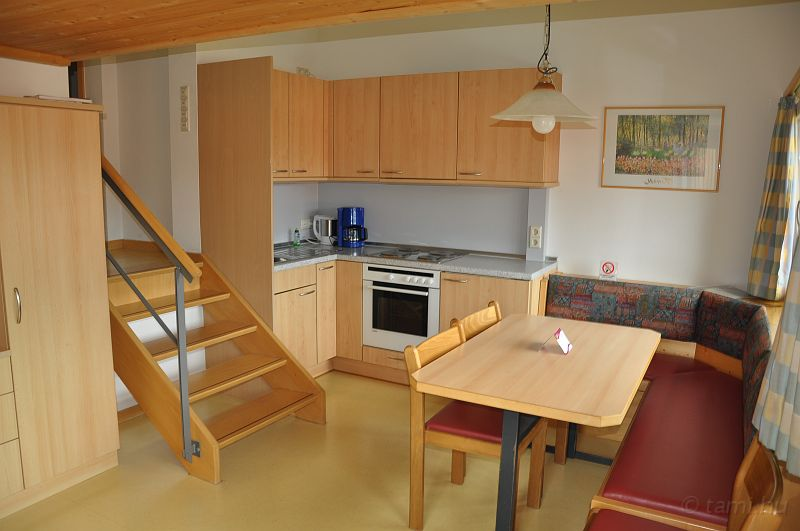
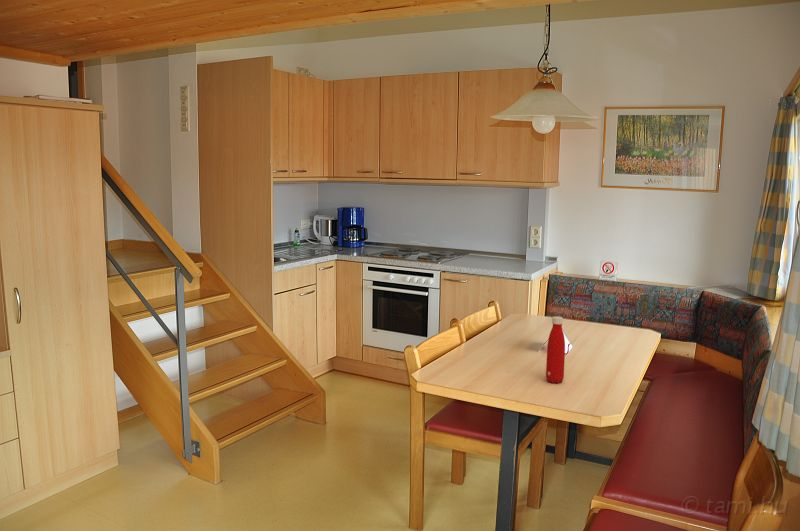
+ bottle [545,316,566,384]
